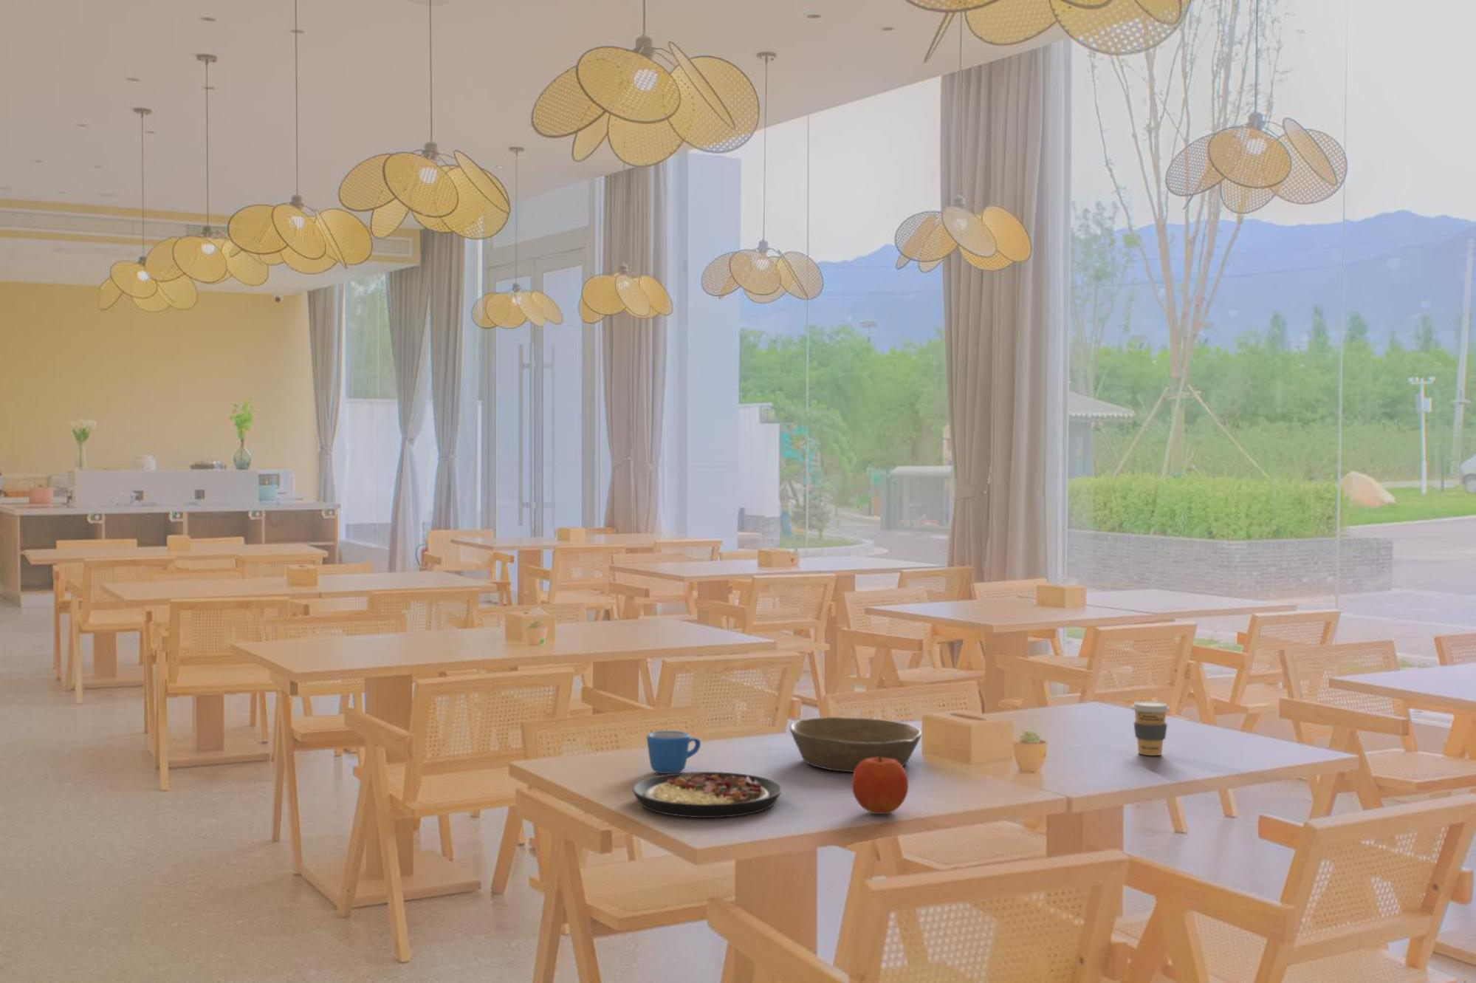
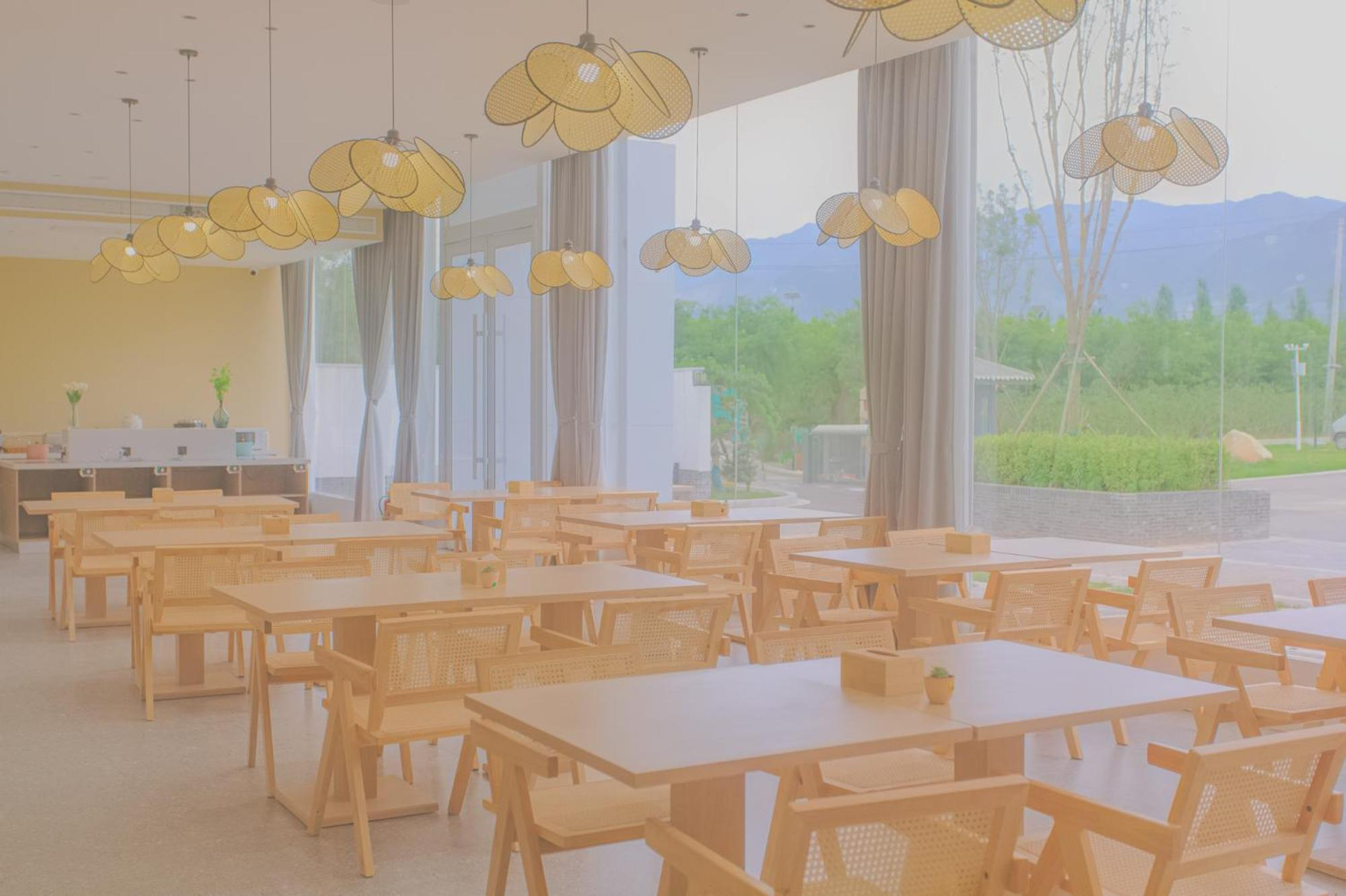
- plate [632,771,783,818]
- bowl [790,716,922,772]
- mug [646,731,702,773]
- coffee cup [1131,701,1170,756]
- fruit [851,757,909,815]
